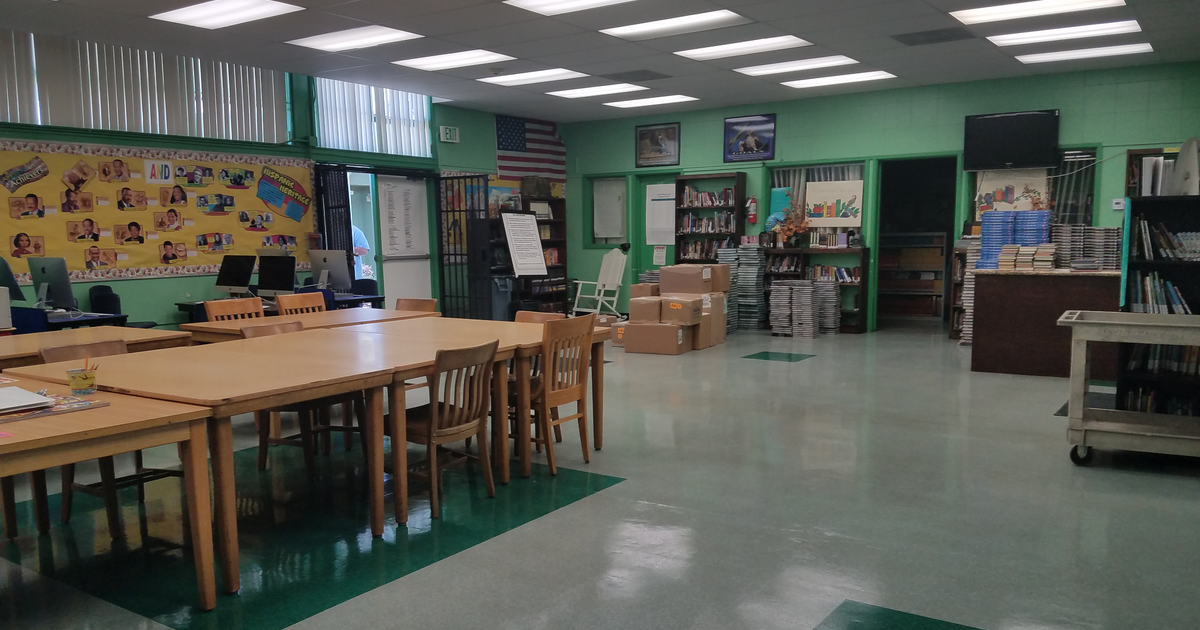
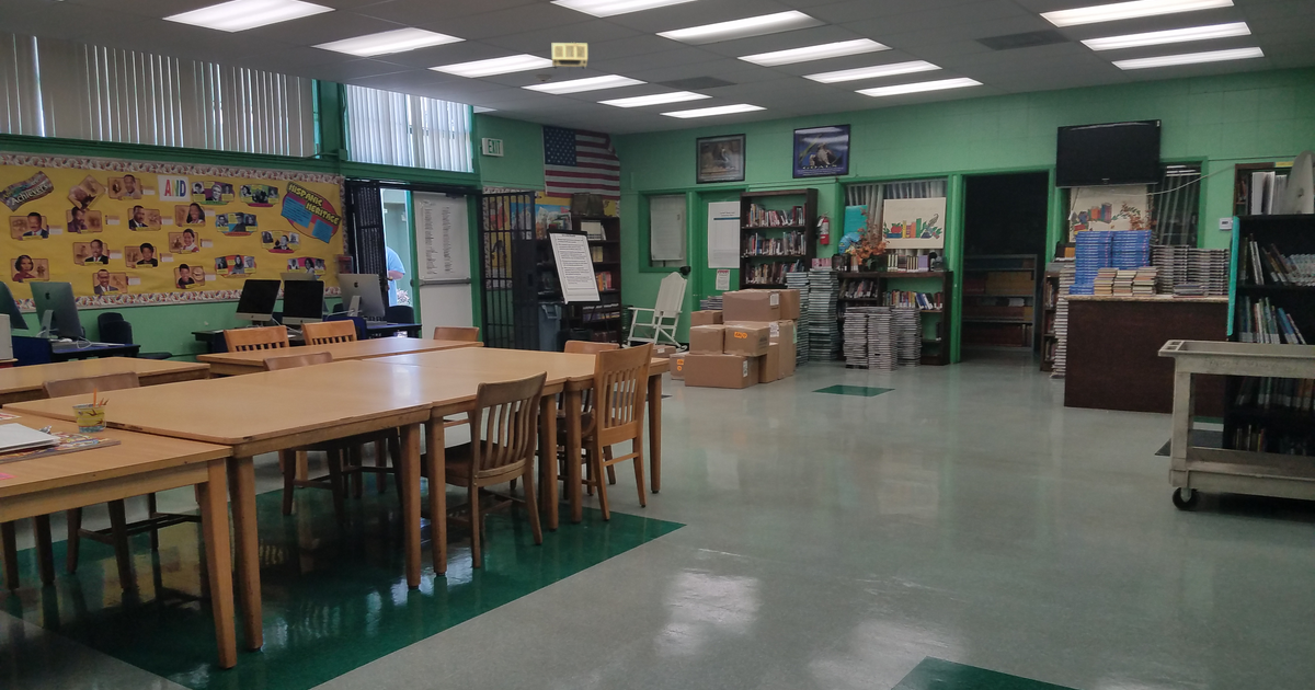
+ projector [551,42,588,78]
